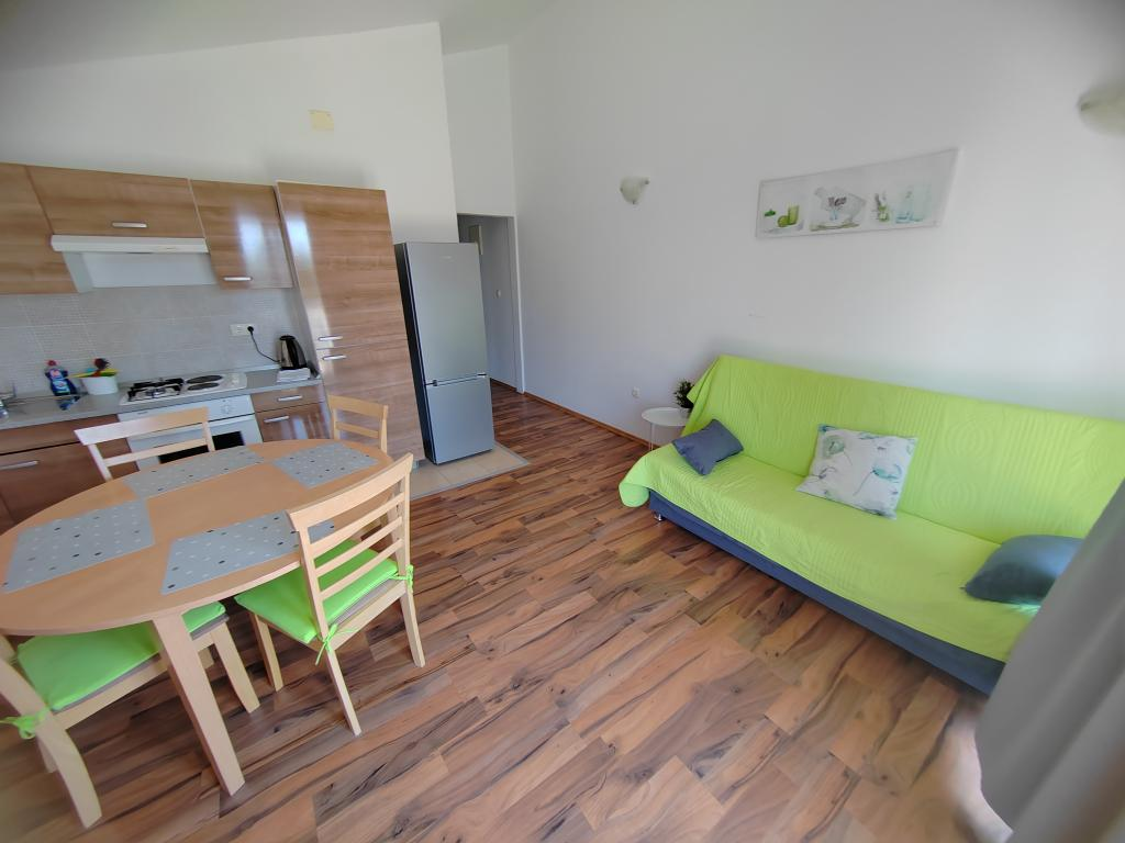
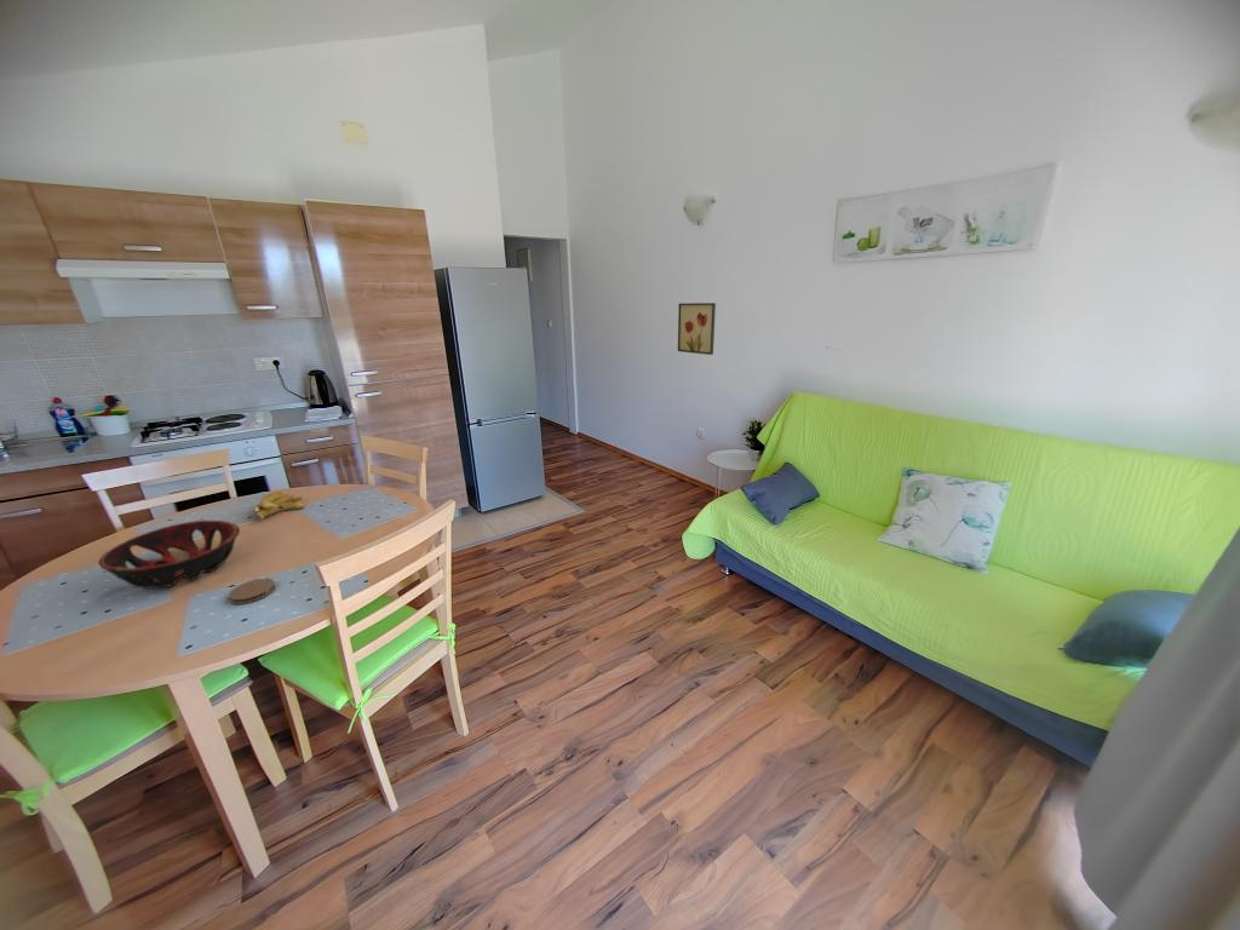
+ coaster [228,578,276,605]
+ banana [252,490,305,521]
+ wall art [677,302,717,356]
+ decorative bowl [97,519,241,590]
